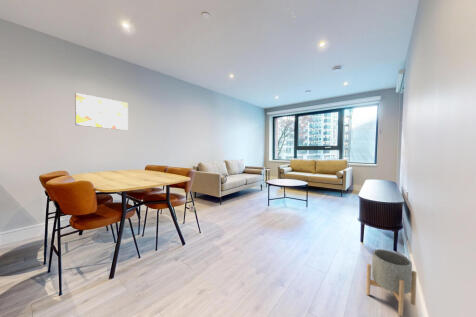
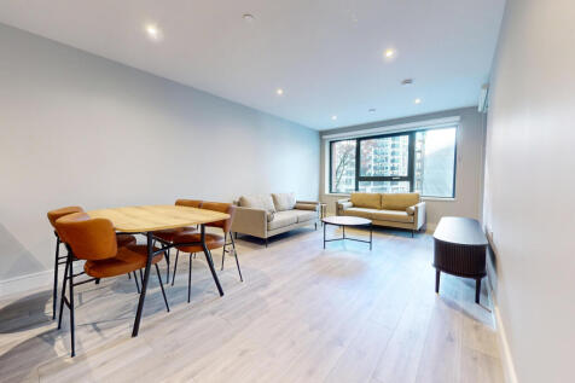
- wall art [74,92,129,131]
- planter [365,248,418,317]
